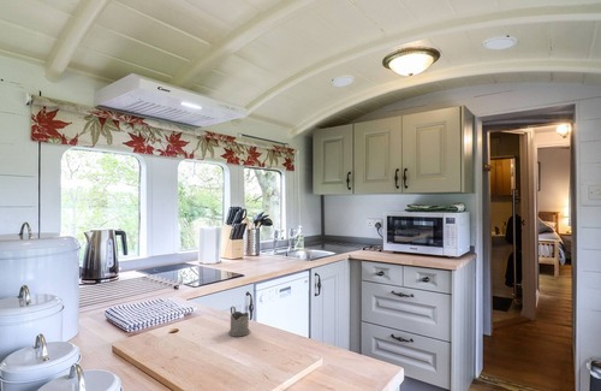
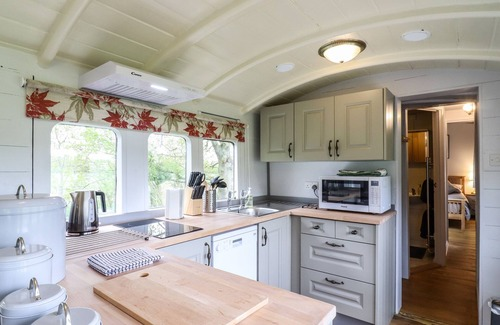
- tea glass holder [227,306,251,337]
